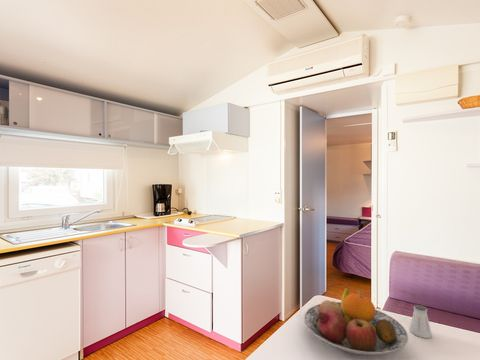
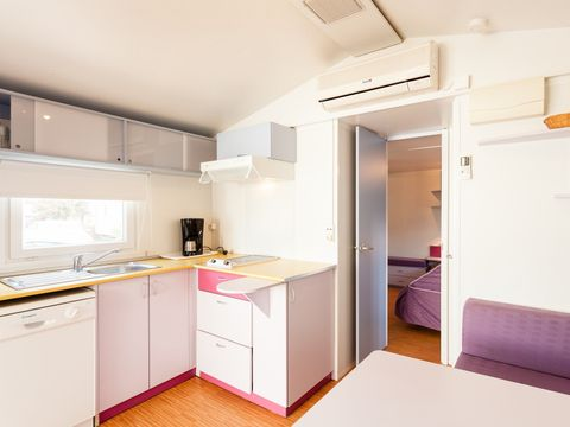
- saltshaker [409,304,433,339]
- fruit bowl [303,286,409,356]
